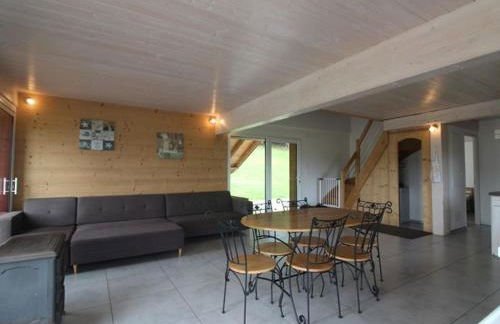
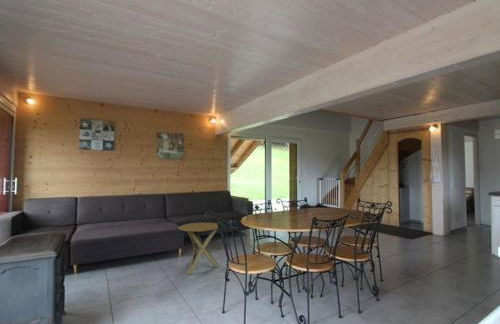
+ side table [177,221,221,276]
